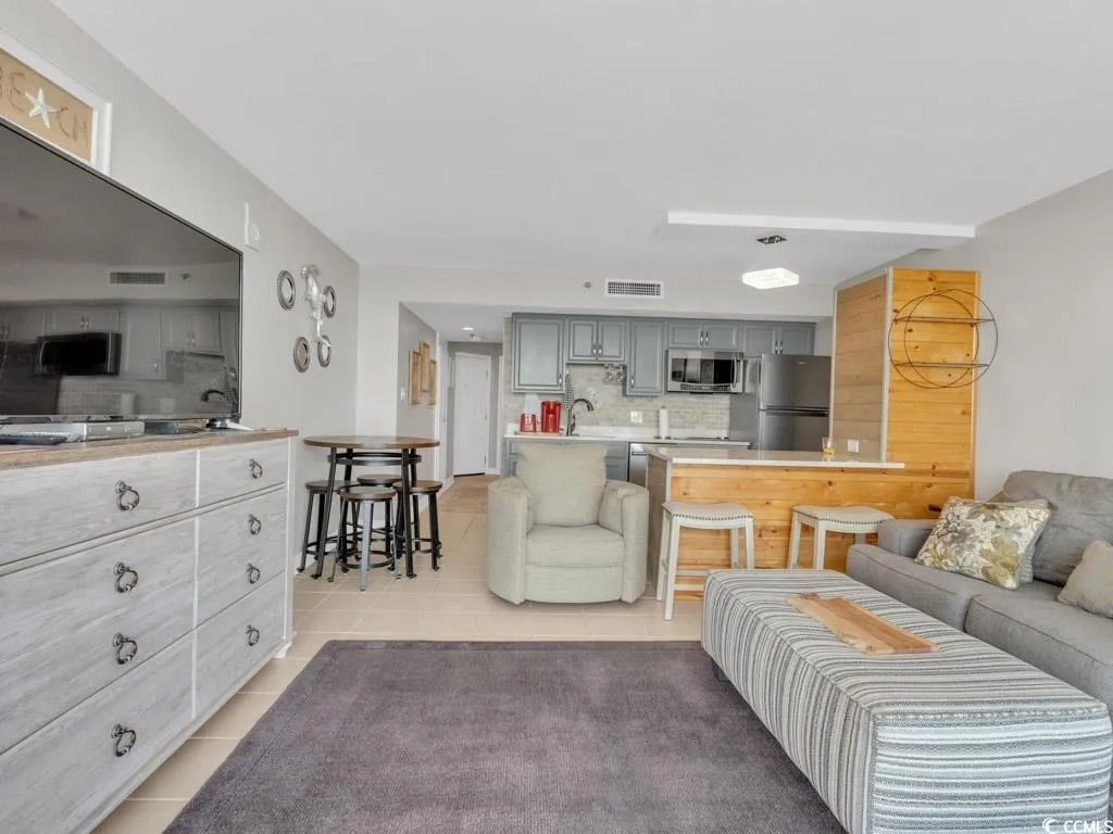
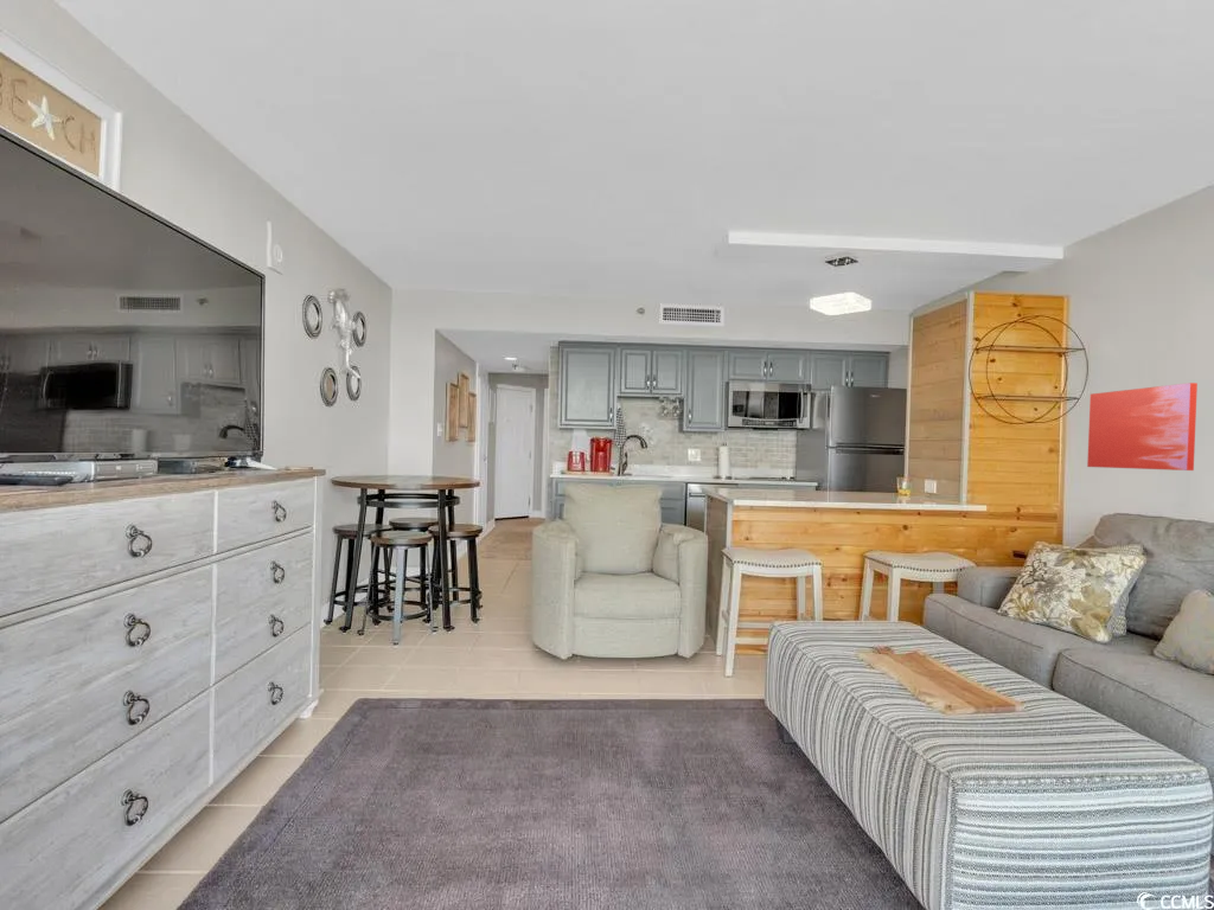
+ wall art [1086,382,1199,472]
